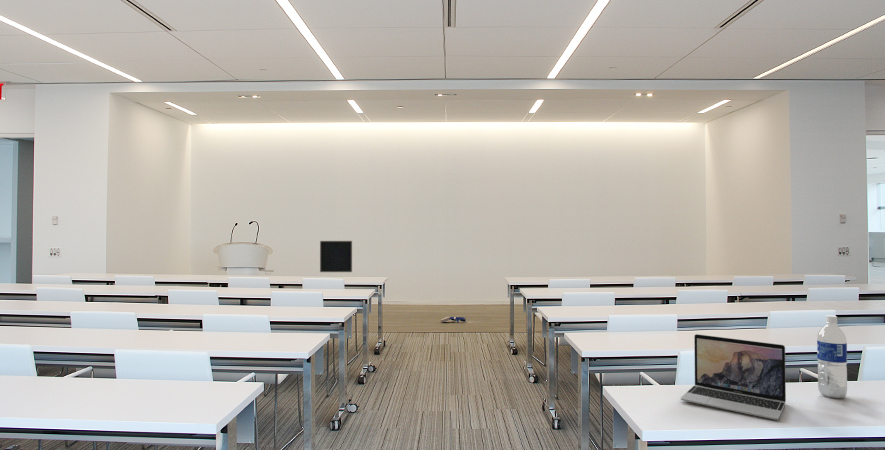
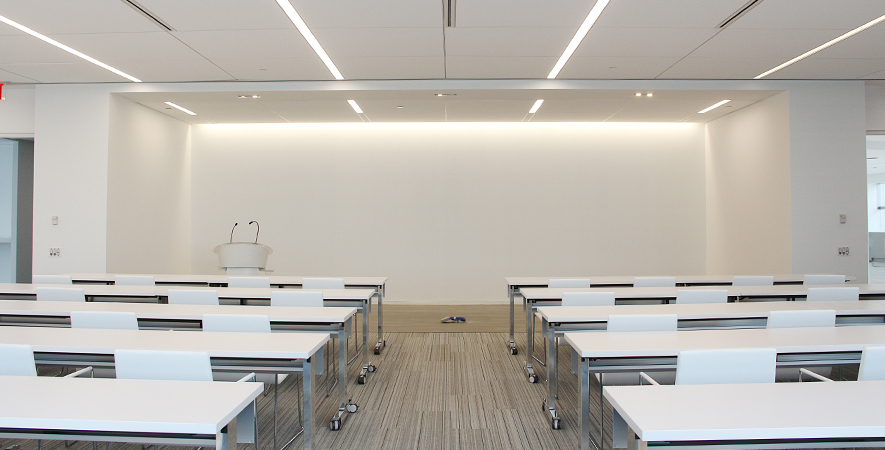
- framed artwork [319,240,353,273]
- water bottle [816,314,848,399]
- laptop [680,333,787,421]
